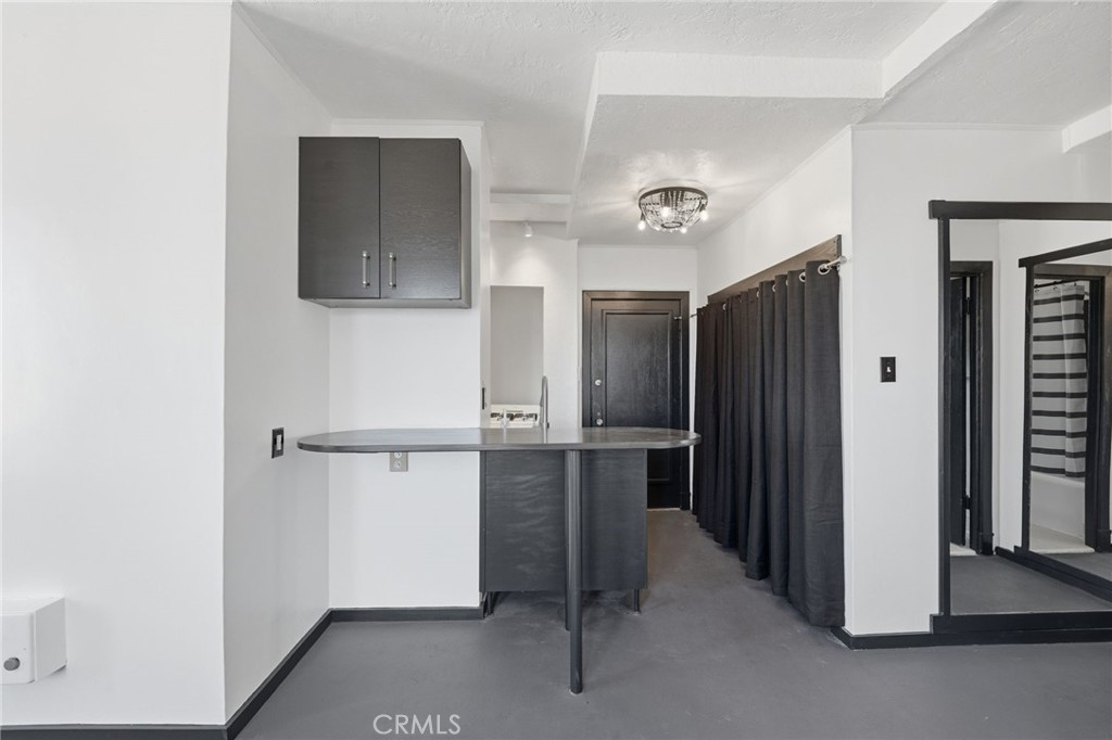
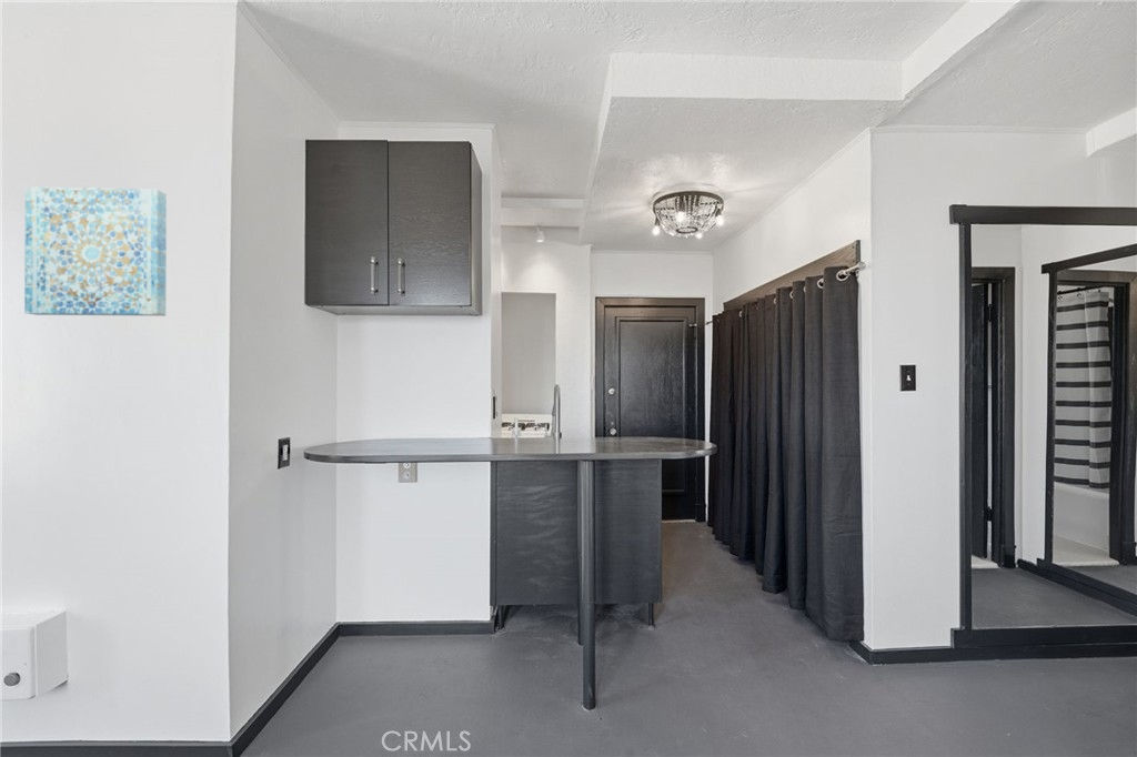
+ wall art [23,185,168,317]
